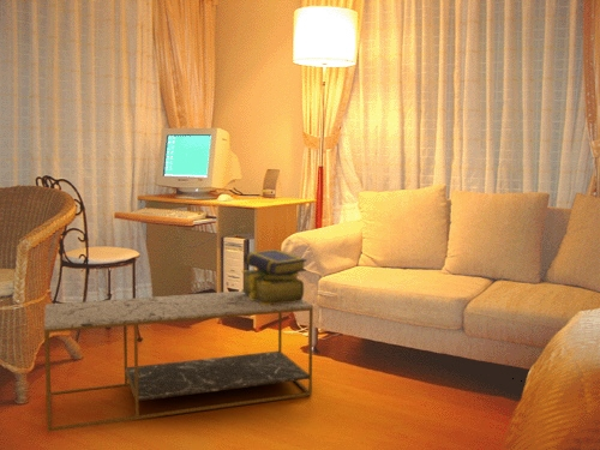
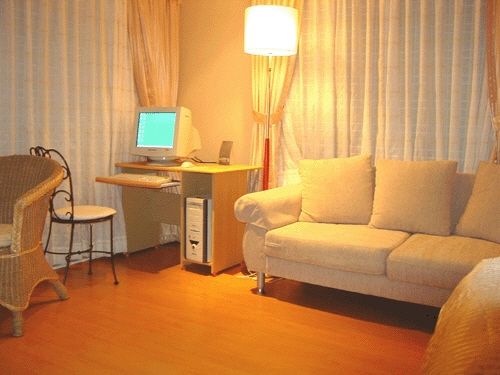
- coffee table [43,290,314,433]
- stack of books [240,248,308,305]
